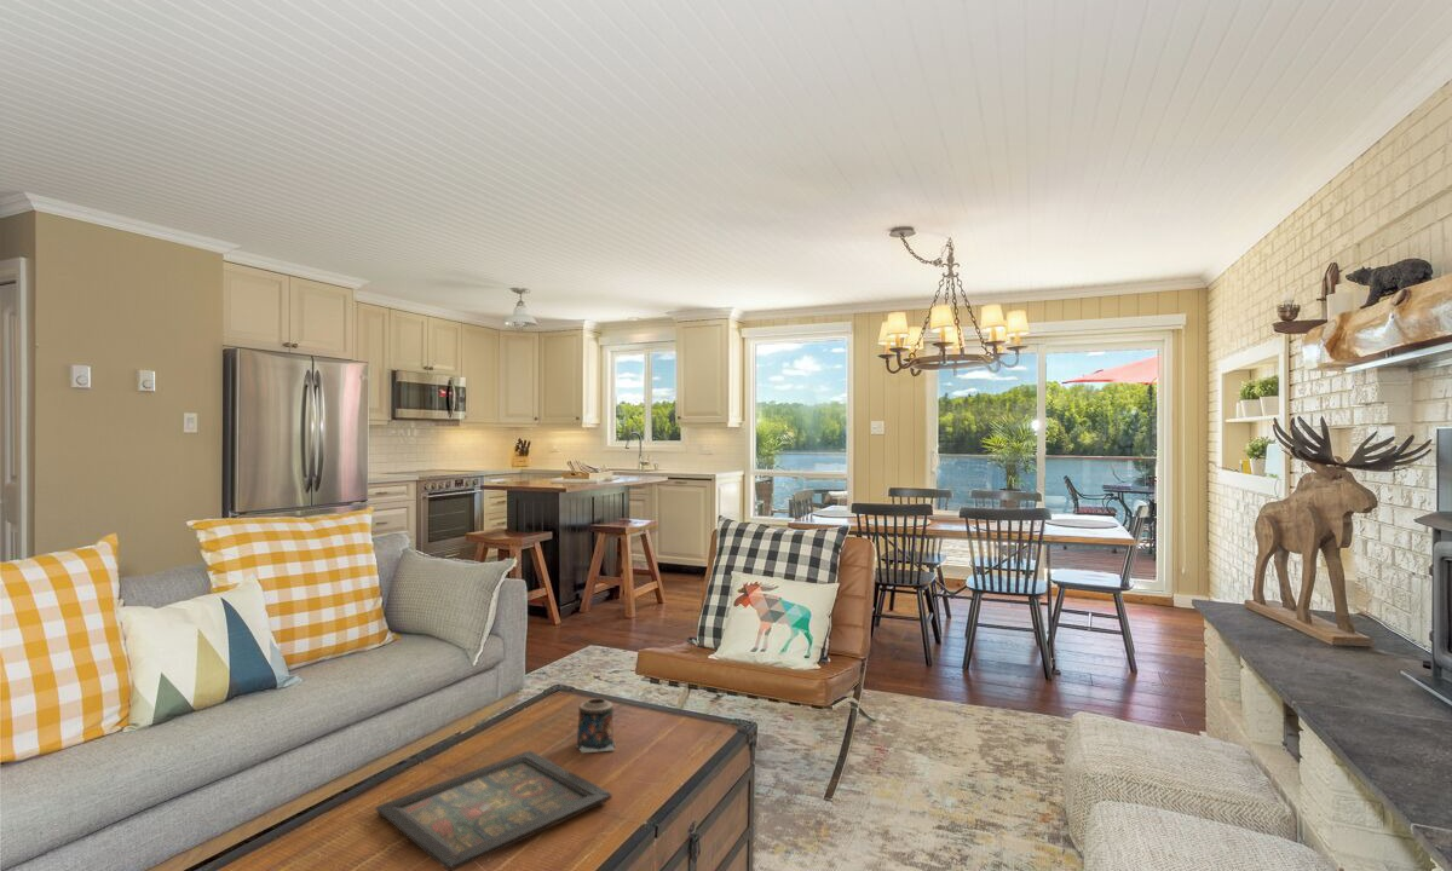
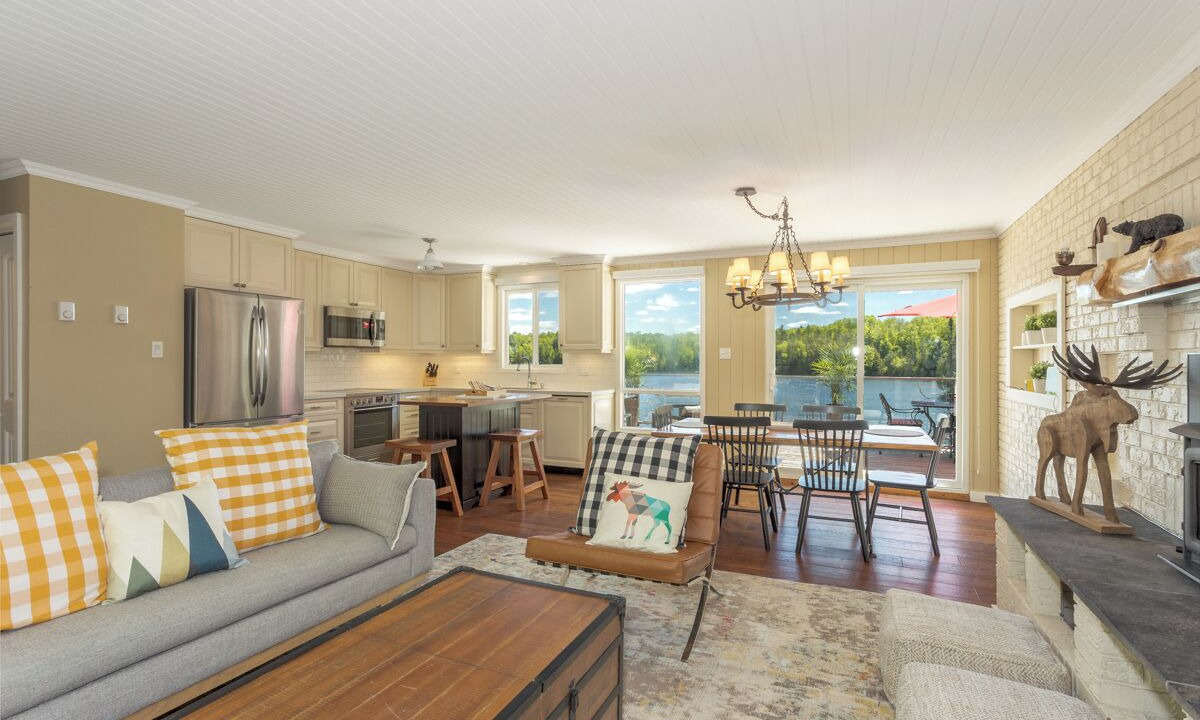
- icon panel [374,750,613,871]
- candle [575,697,617,754]
